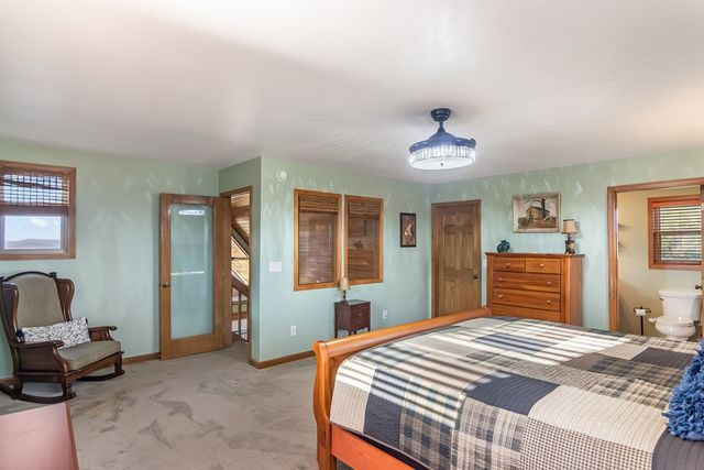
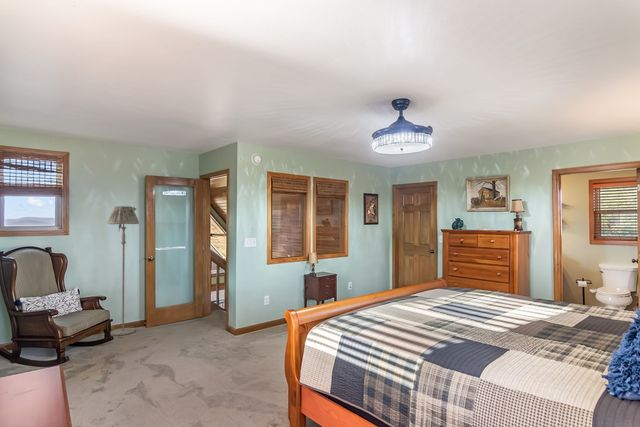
+ floor lamp [107,205,140,336]
